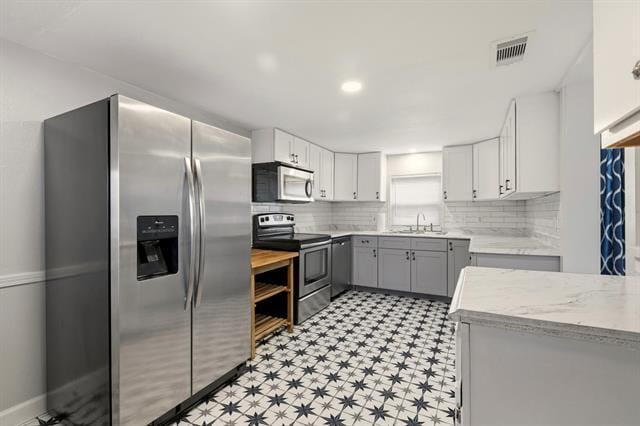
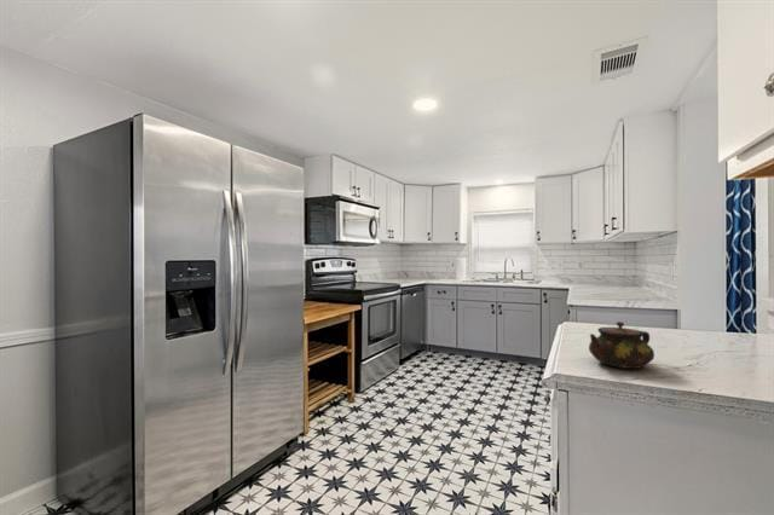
+ teapot [588,320,655,370]
